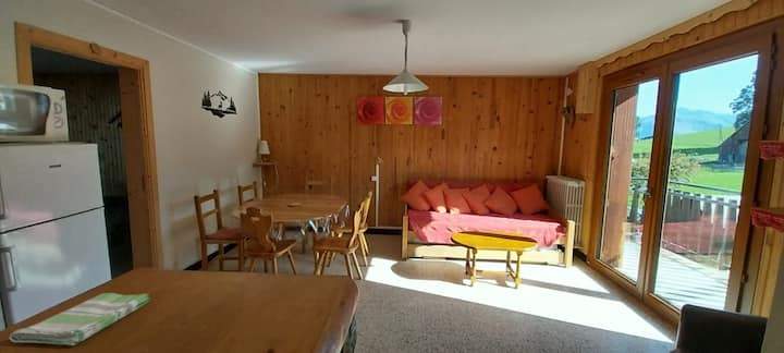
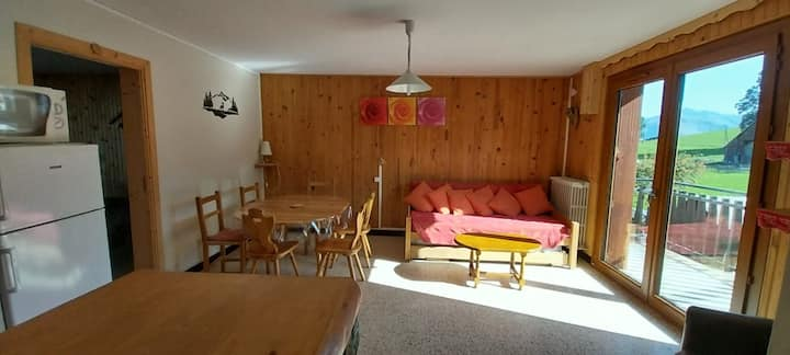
- dish towel [9,292,151,346]
